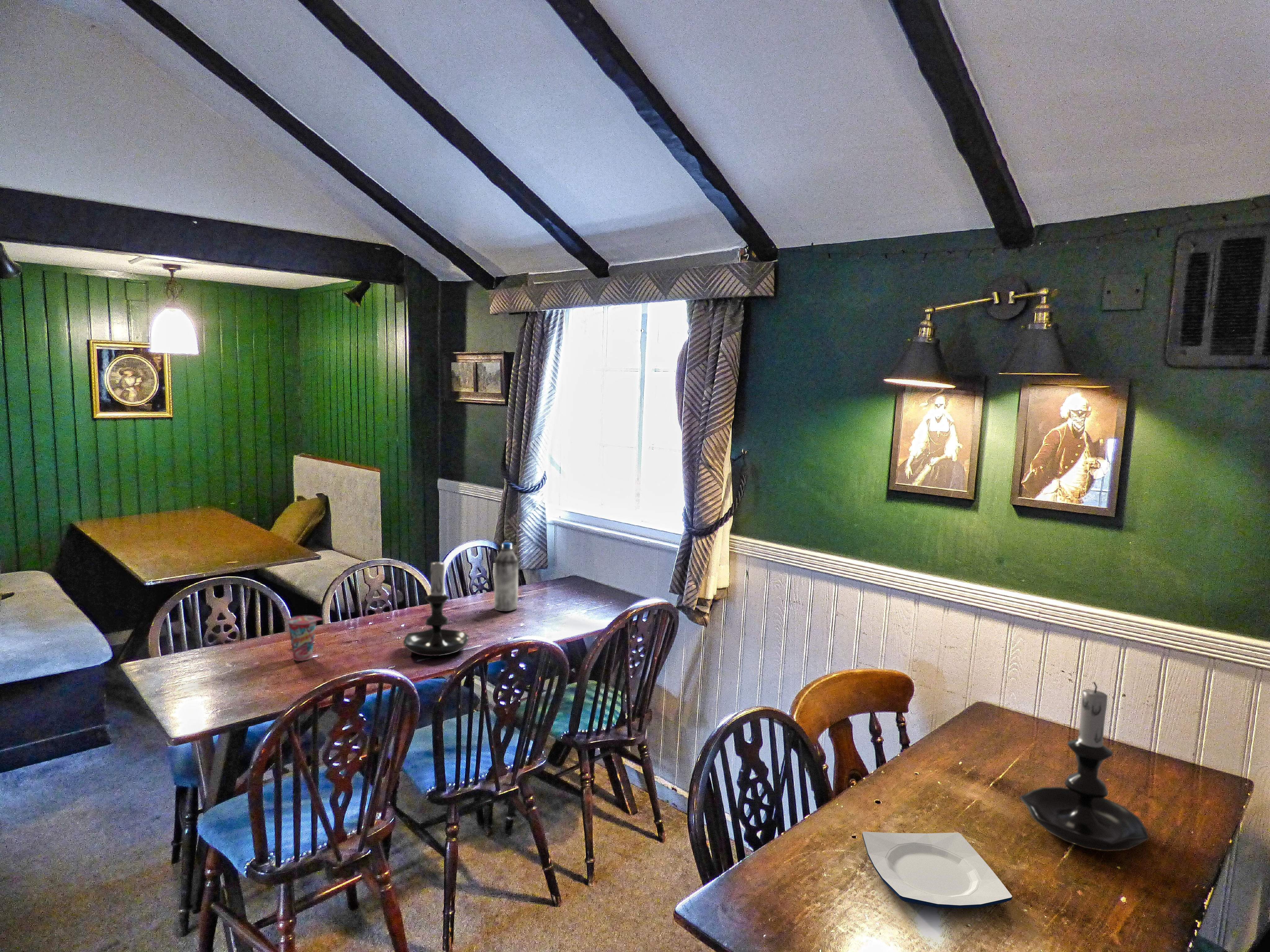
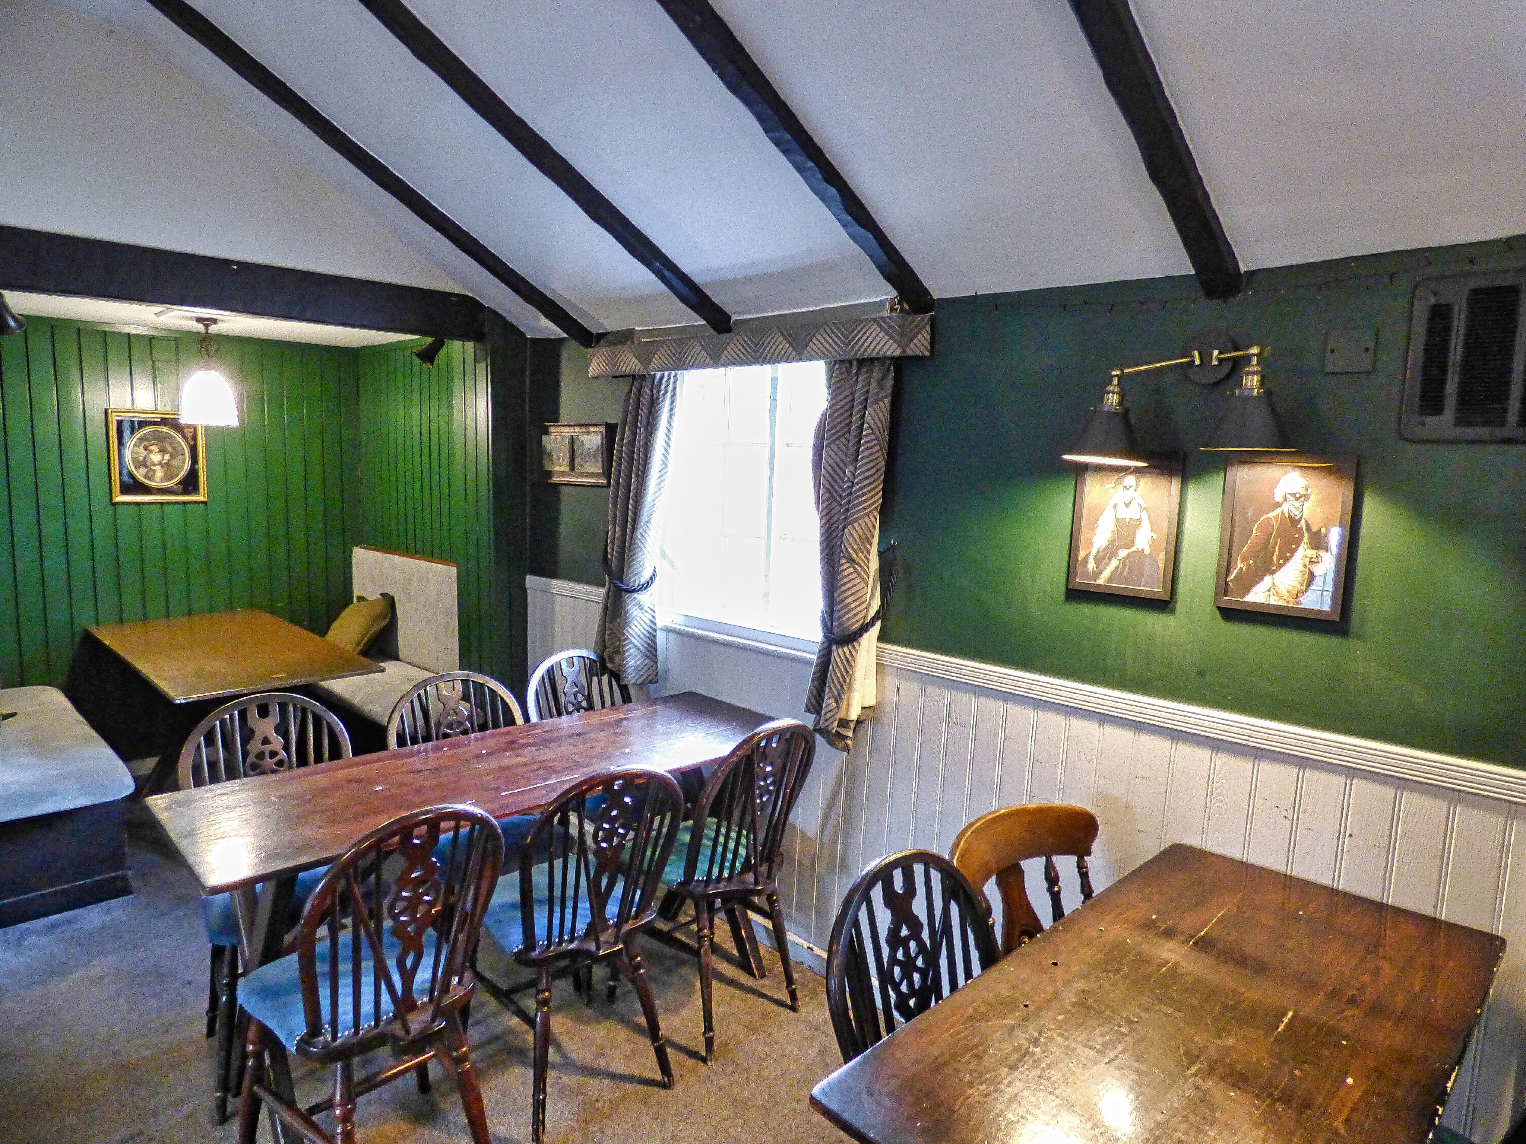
- candle holder [403,556,469,656]
- plate [862,831,1013,909]
- cup [287,615,323,661]
- candle holder [1019,681,1149,851]
- water bottle [494,542,519,612]
